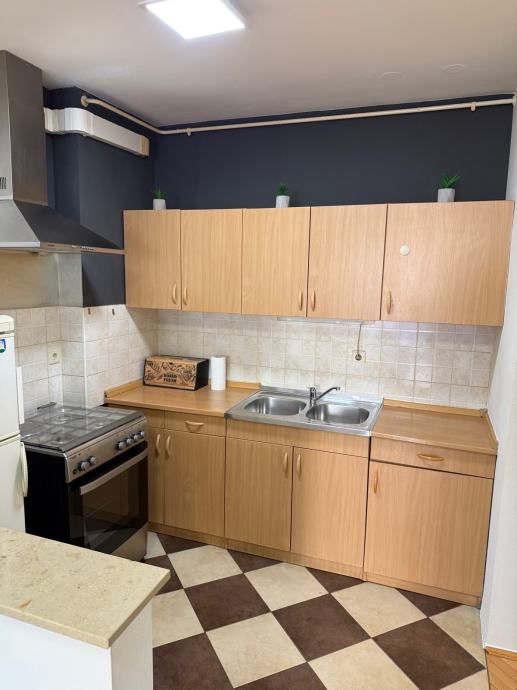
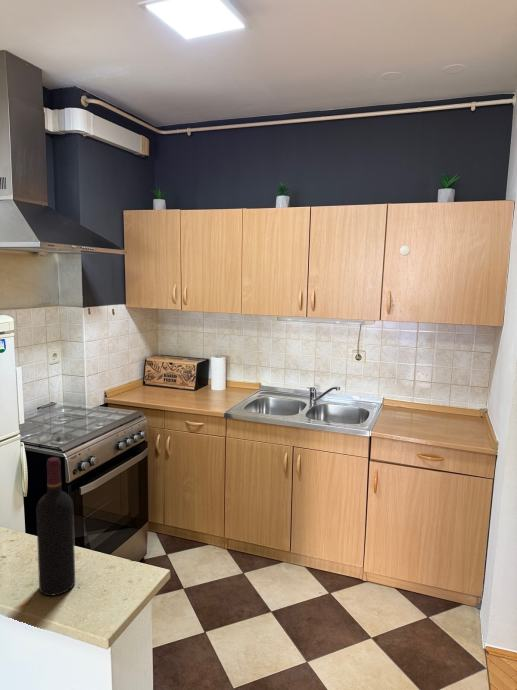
+ wine bottle [35,456,76,597]
